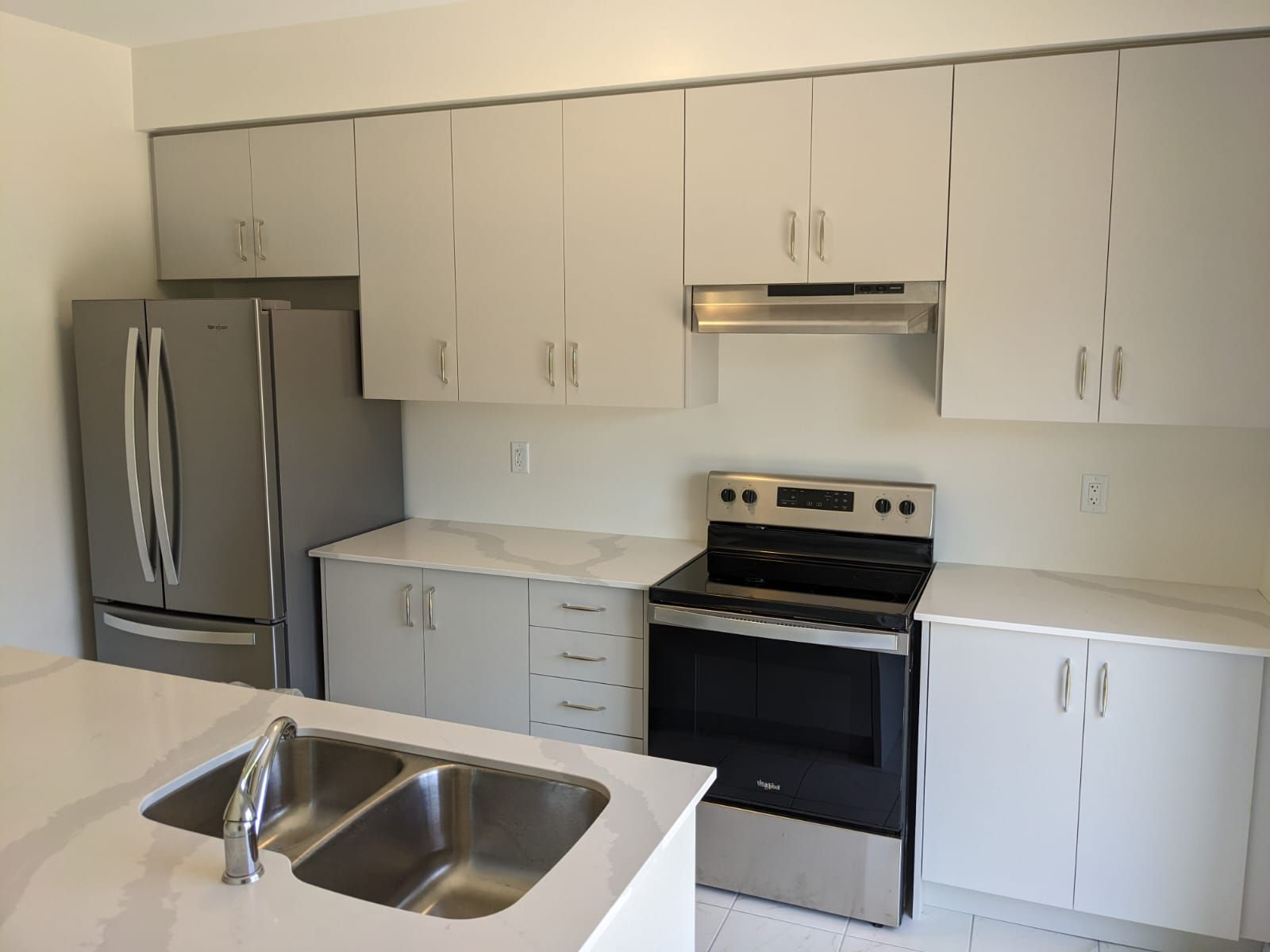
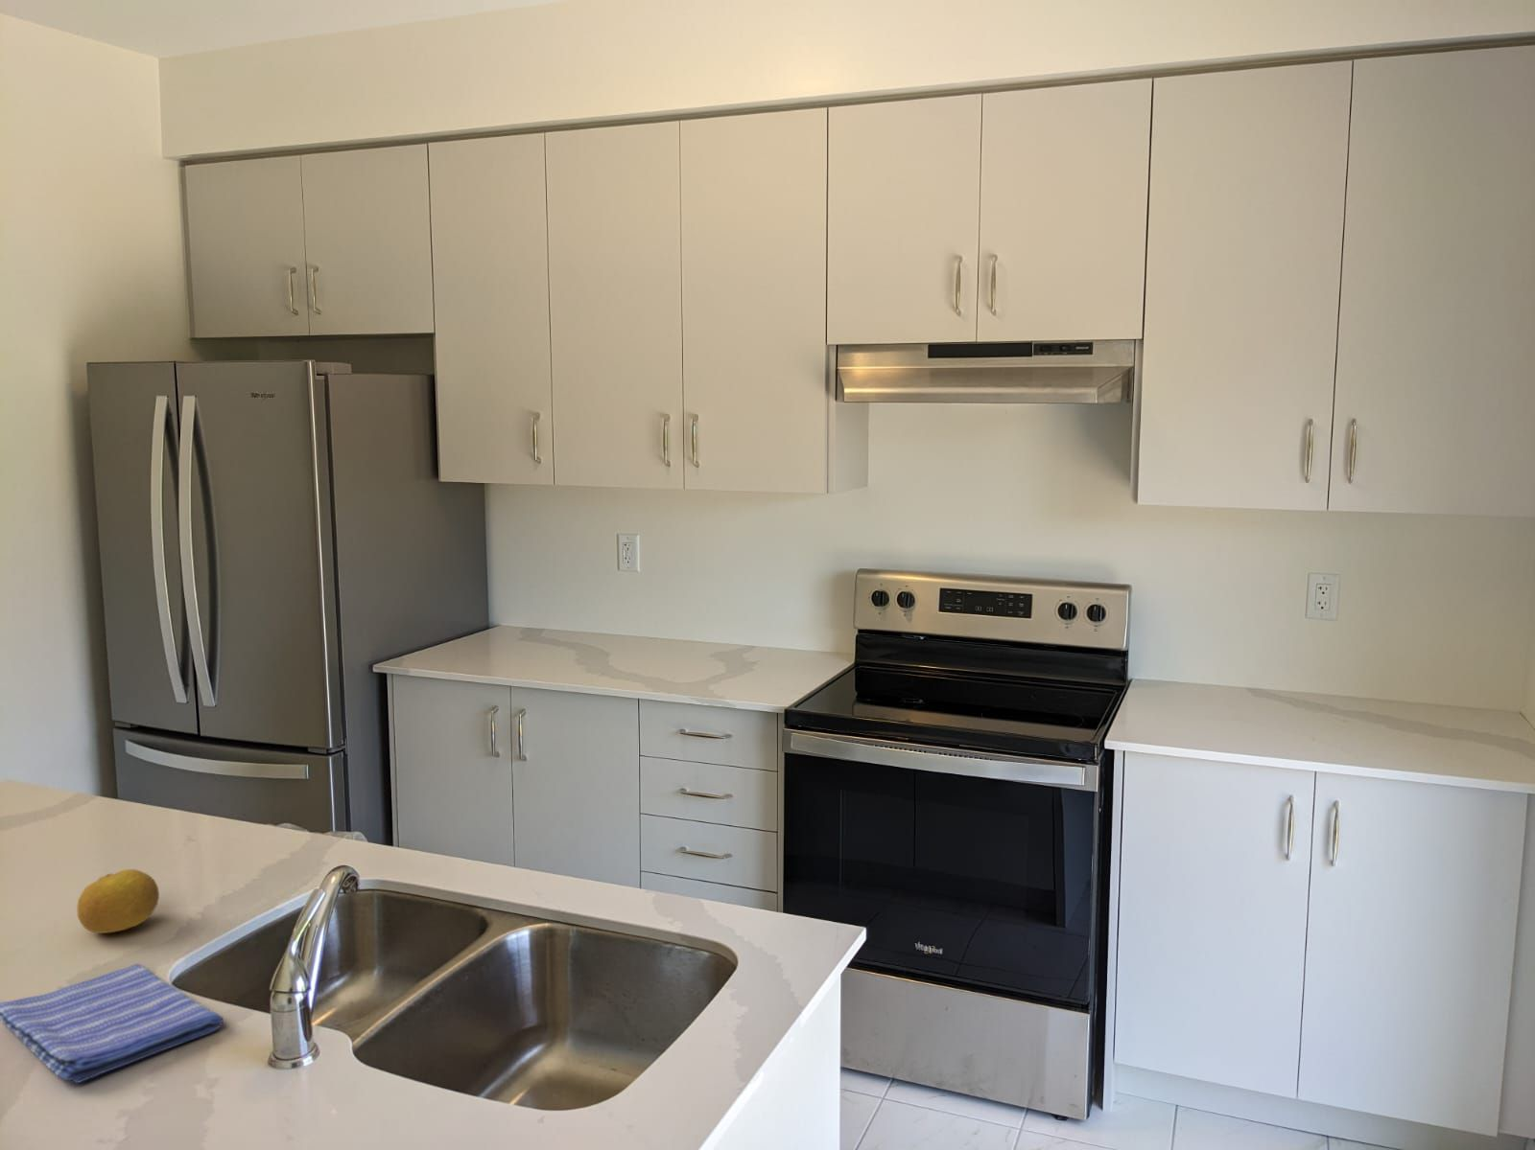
+ fruit [76,869,161,935]
+ dish towel [0,963,225,1084]
